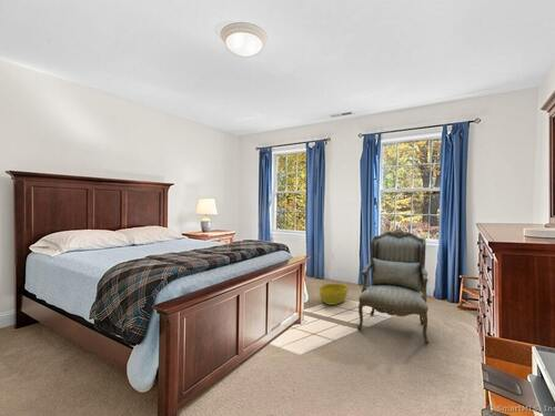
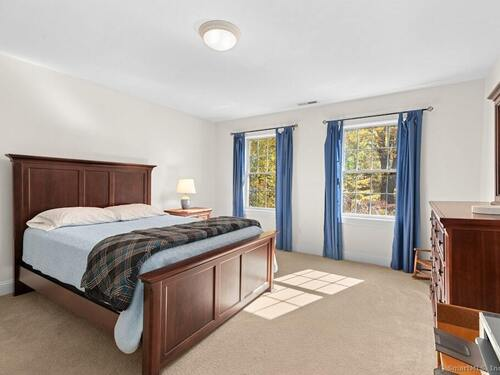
- basket [317,282,351,306]
- armchair [356,229,430,345]
